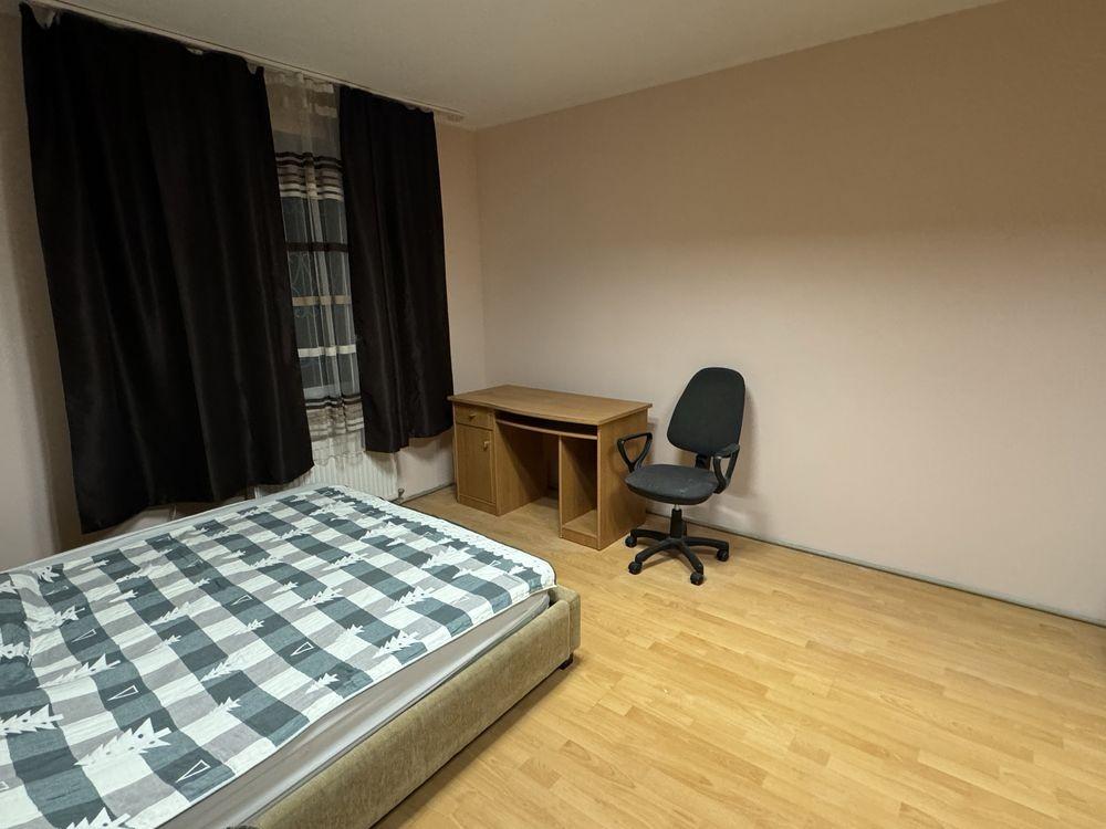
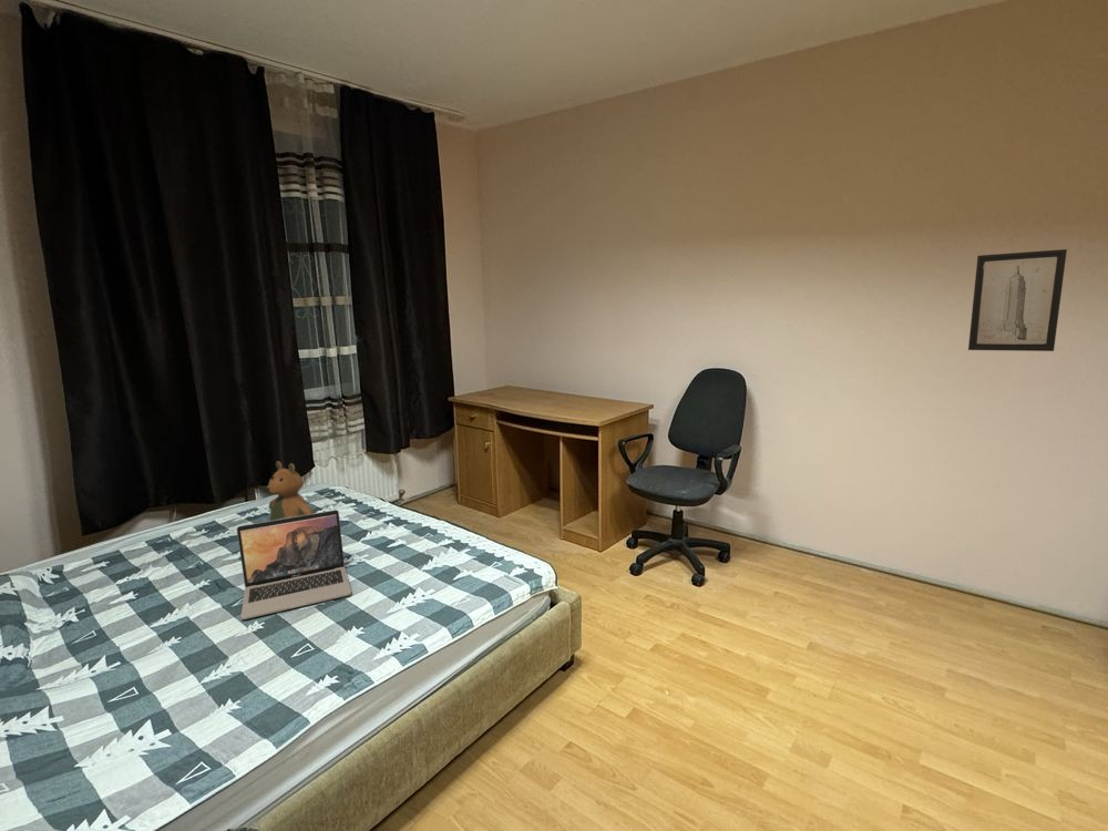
+ laptop [236,509,352,620]
+ teddy bear [265,460,315,521]
+ wall art [967,248,1068,352]
